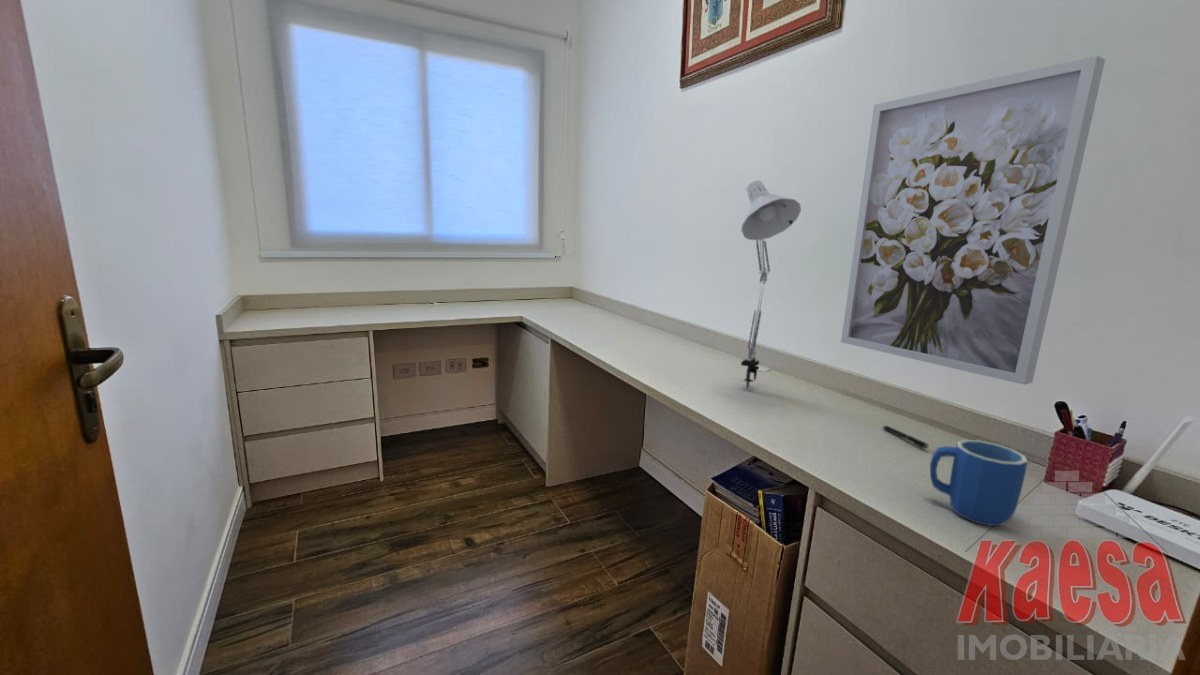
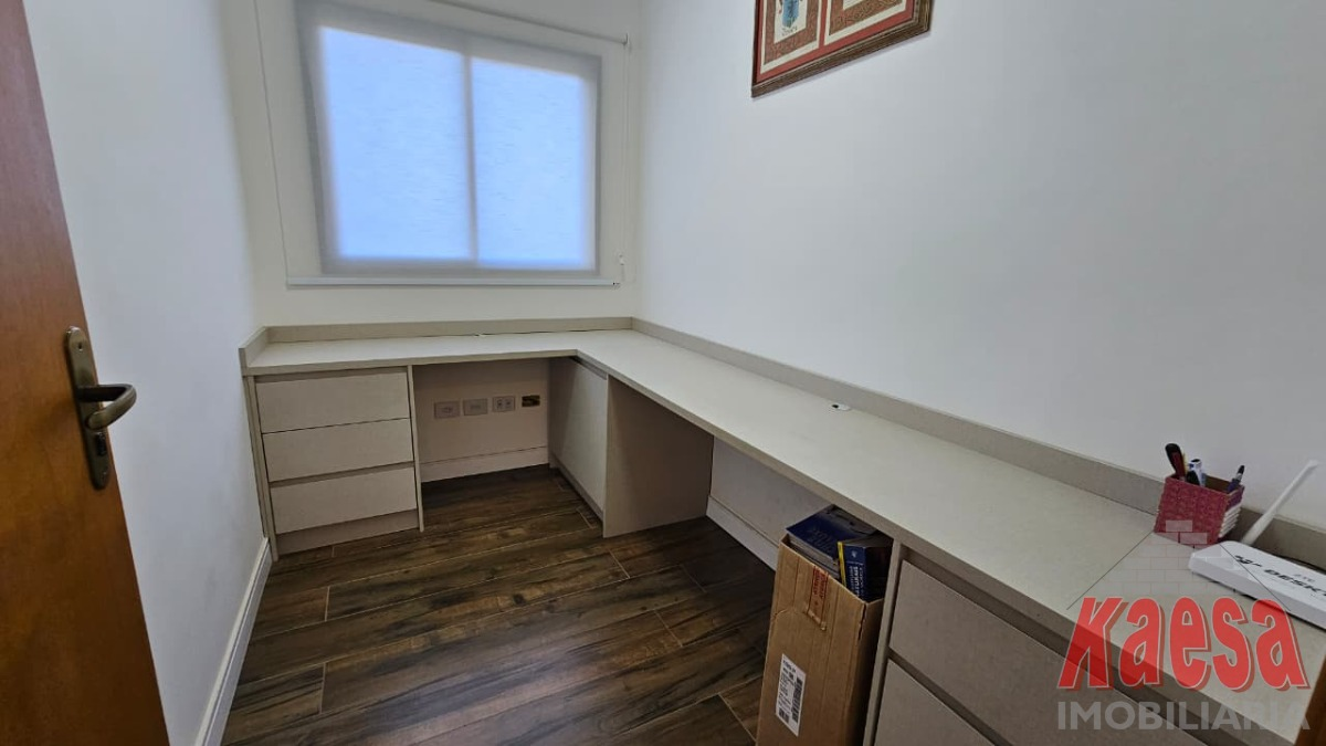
- pen [881,425,930,449]
- mug [929,439,1029,527]
- wall art [840,55,1106,386]
- desk lamp [740,179,802,391]
